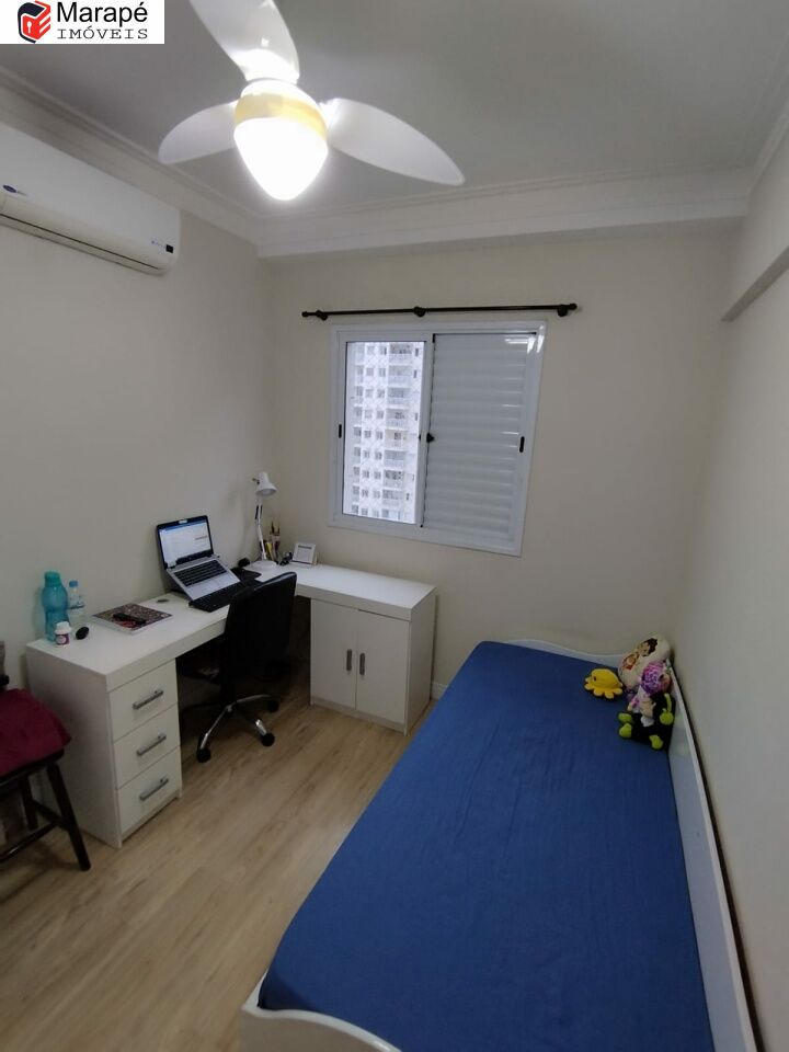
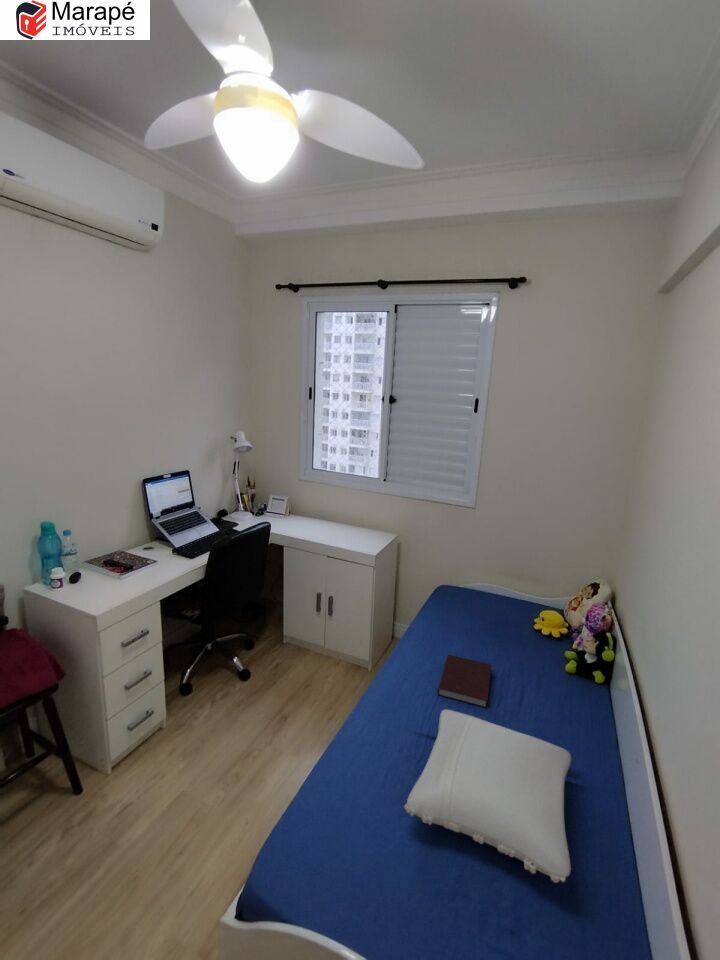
+ notebook [437,654,492,709]
+ pillow [403,709,572,884]
